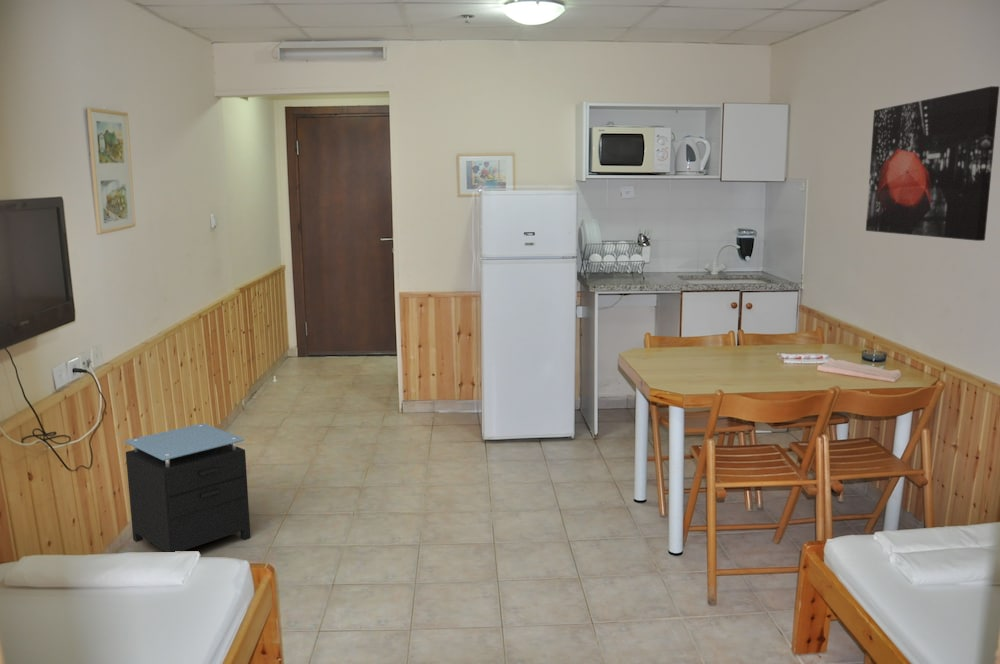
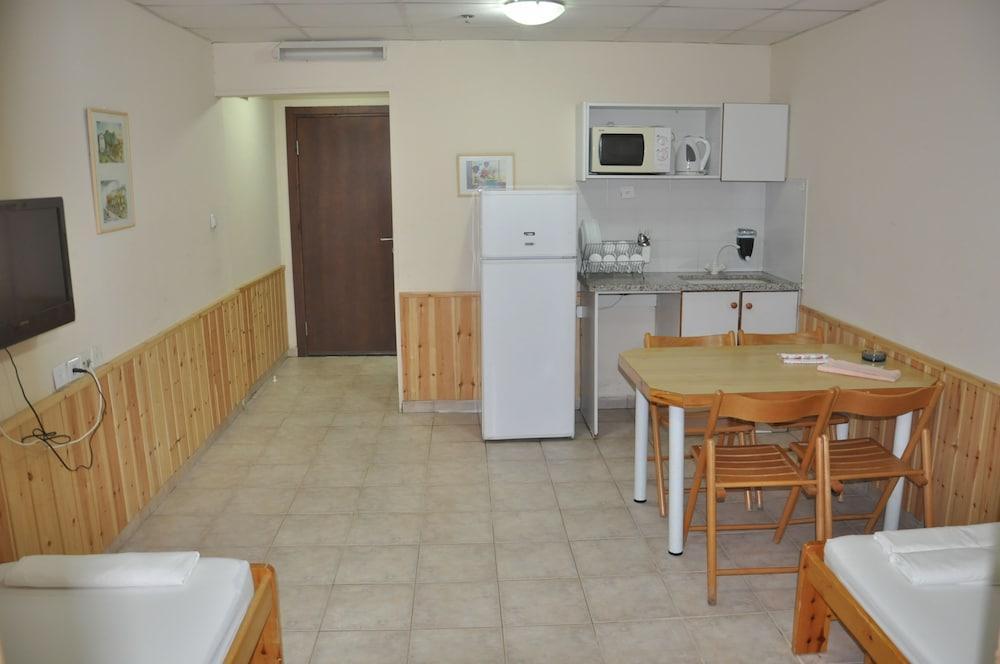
- wall art [865,85,1000,242]
- nightstand [124,422,251,553]
